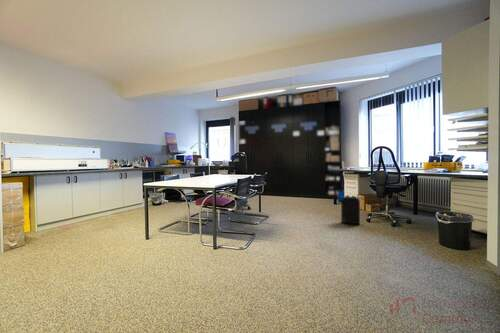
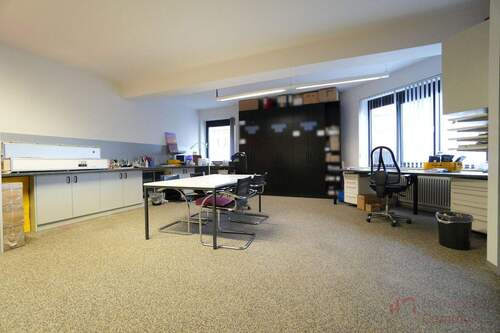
- backpack [340,194,361,225]
